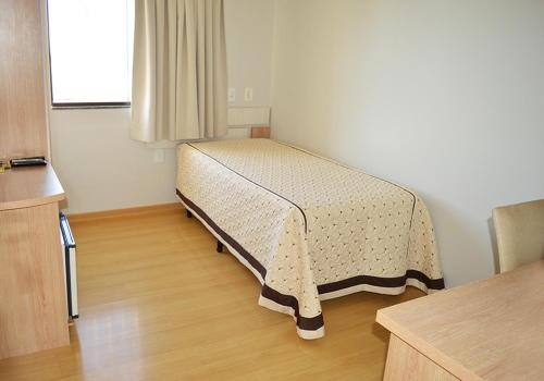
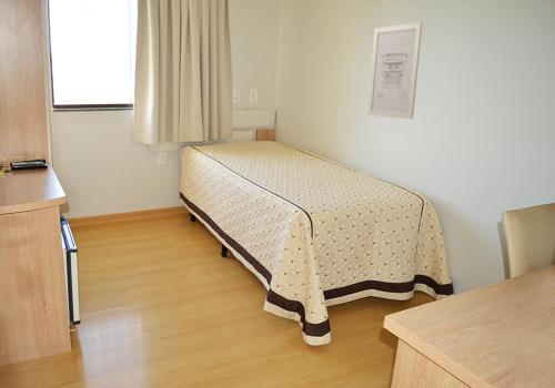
+ wall art [366,21,424,120]
